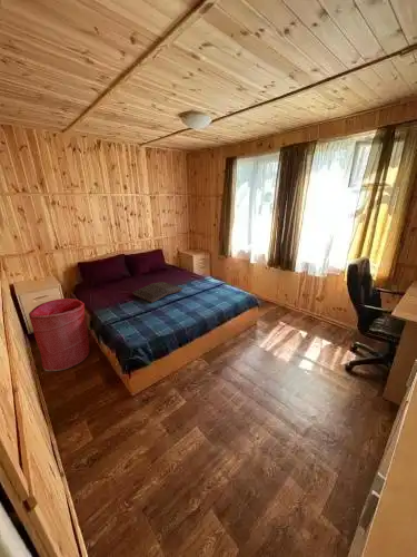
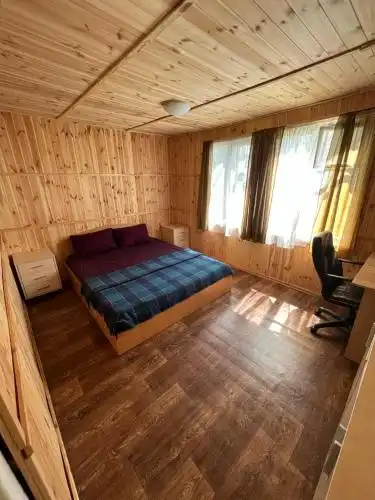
- laundry hamper [28,297,91,372]
- serving tray [131,281,183,304]
